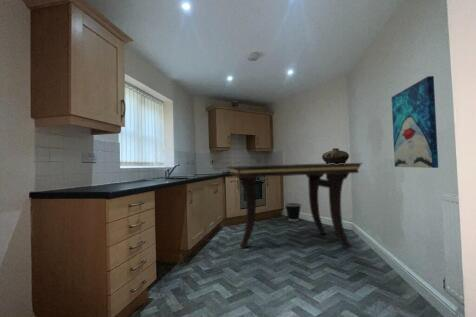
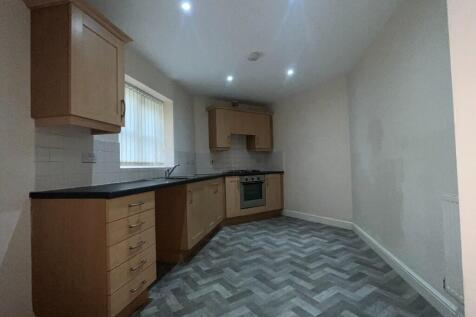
- dining table [227,162,364,250]
- wall art [390,75,439,169]
- wastebasket [284,201,302,222]
- ceramic pot [321,147,350,164]
